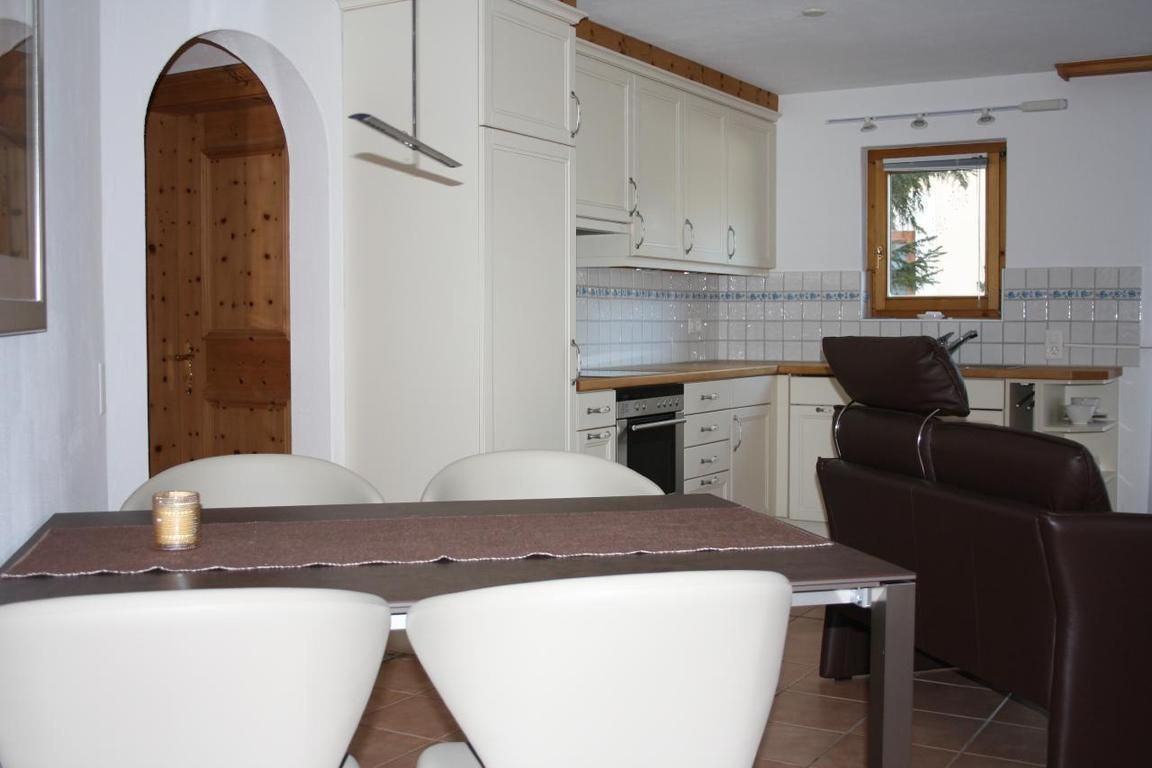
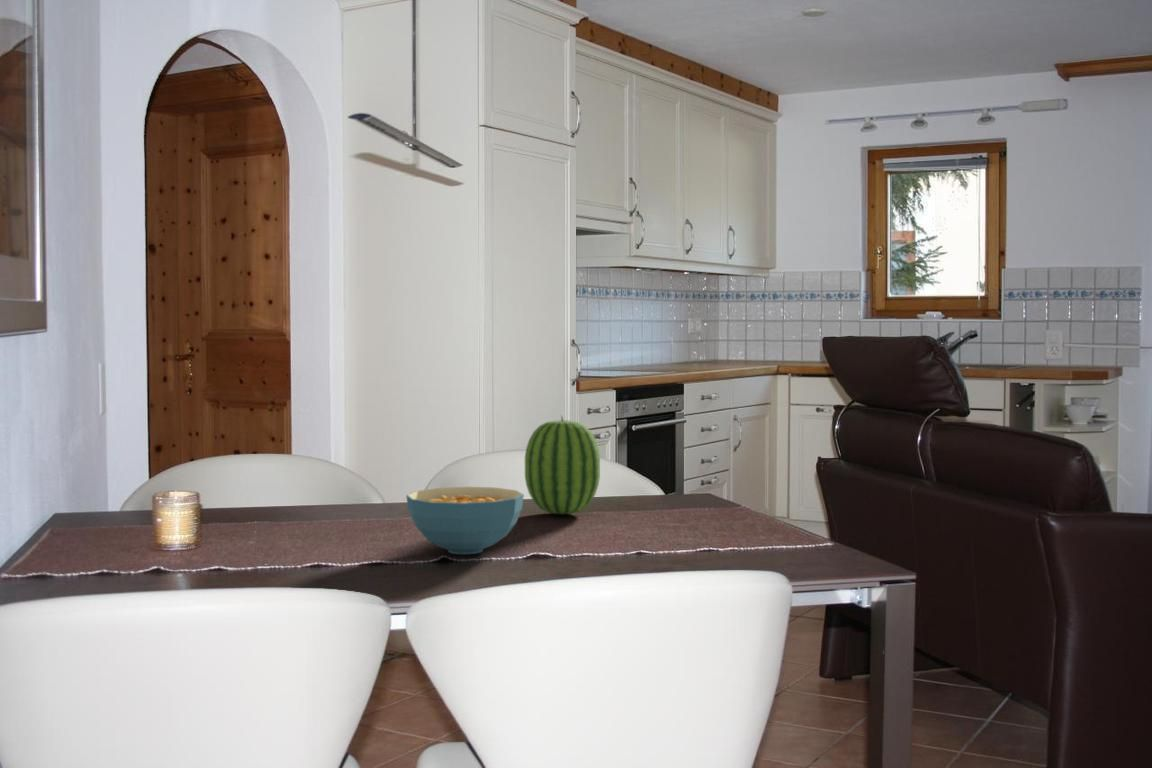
+ cereal bowl [405,486,525,555]
+ fruit [524,414,601,515]
